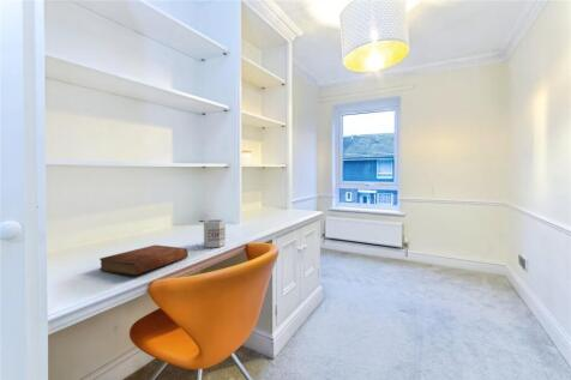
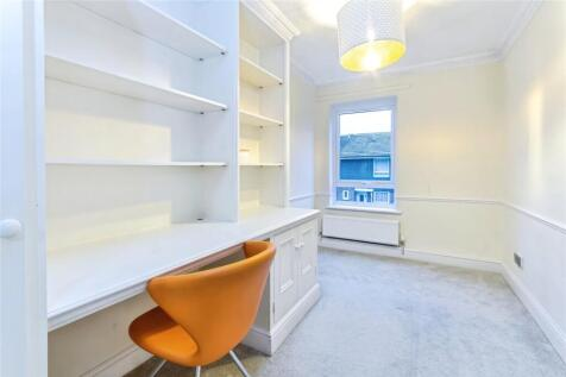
- mug [203,218,227,248]
- bible [98,245,190,277]
